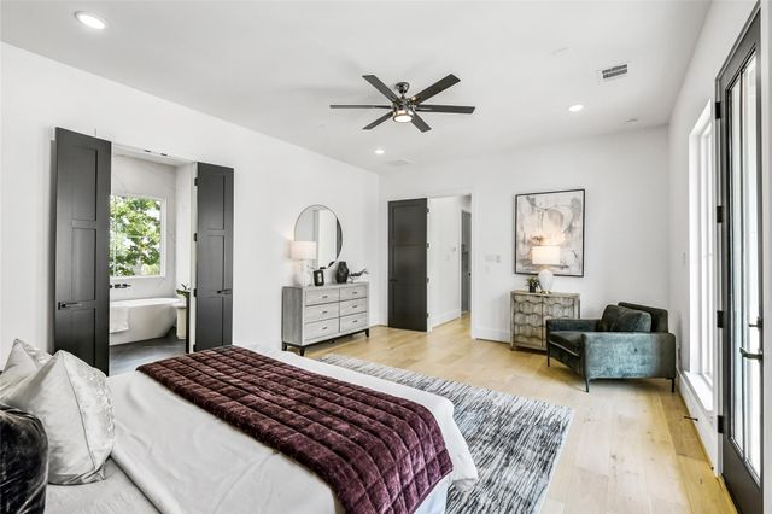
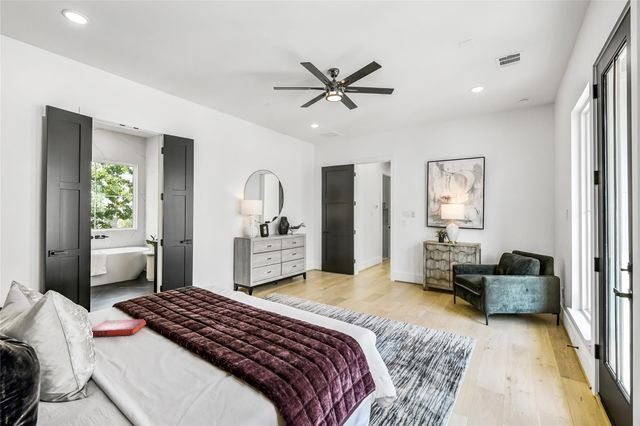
+ hardback book [91,318,147,338]
